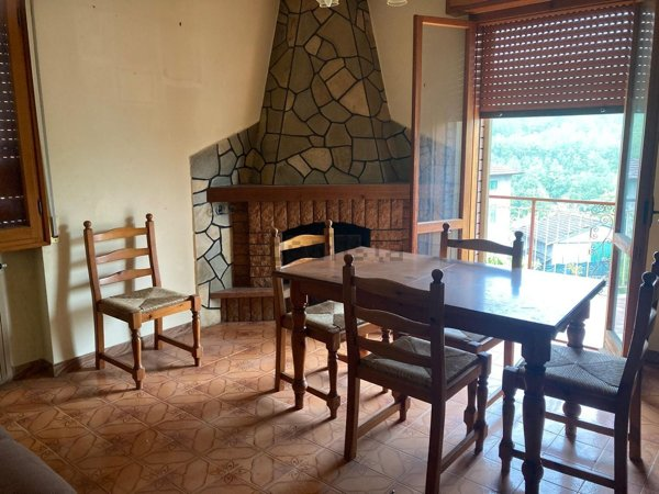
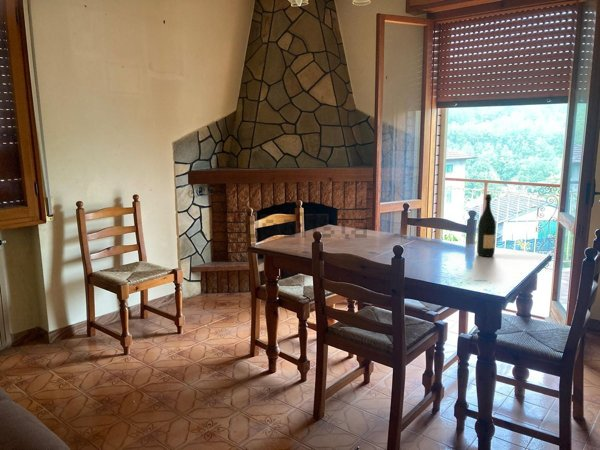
+ wine bottle [476,193,497,258]
